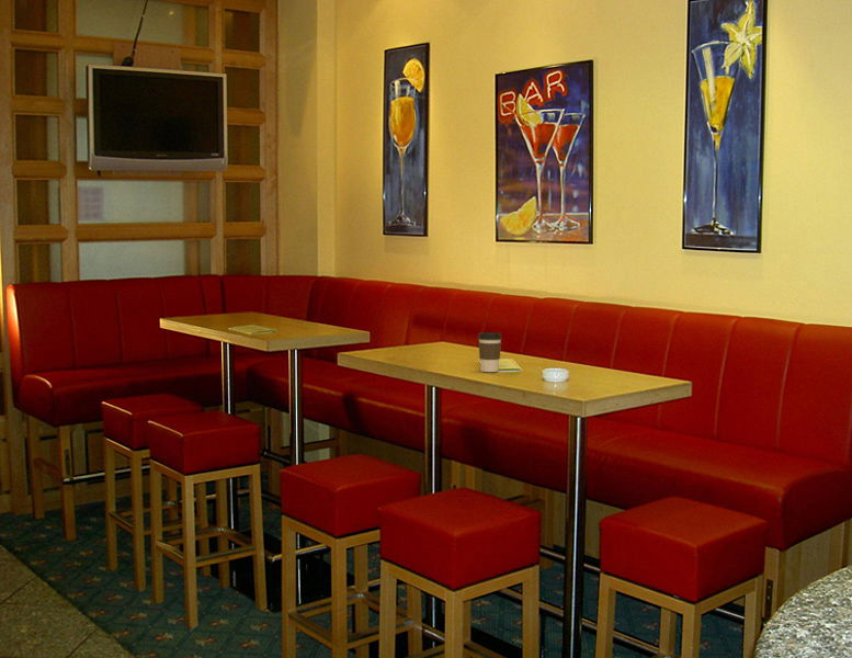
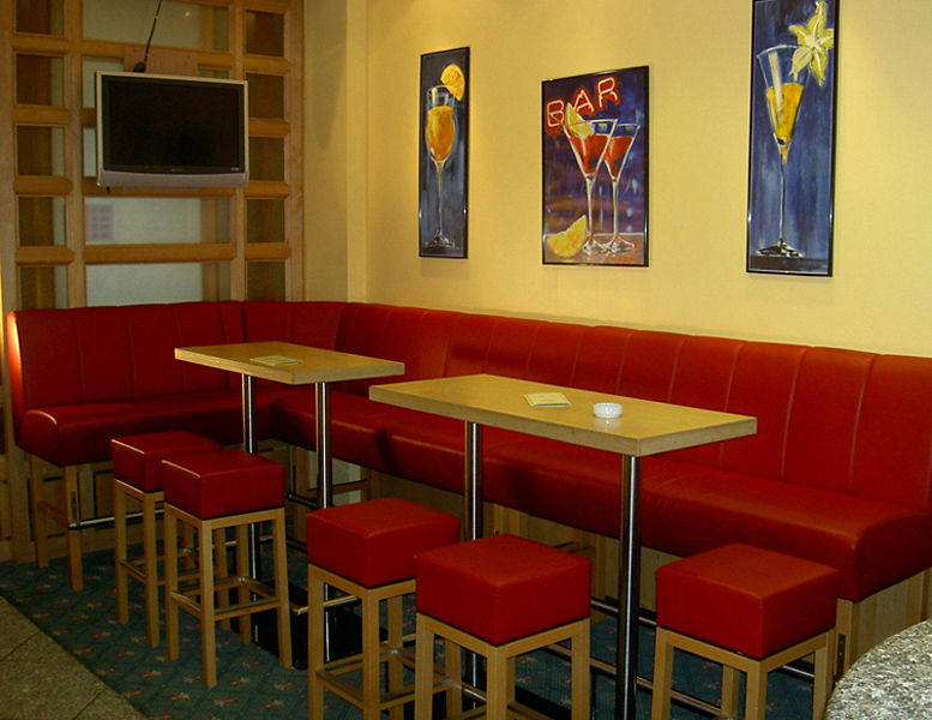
- coffee cup [477,331,503,373]
